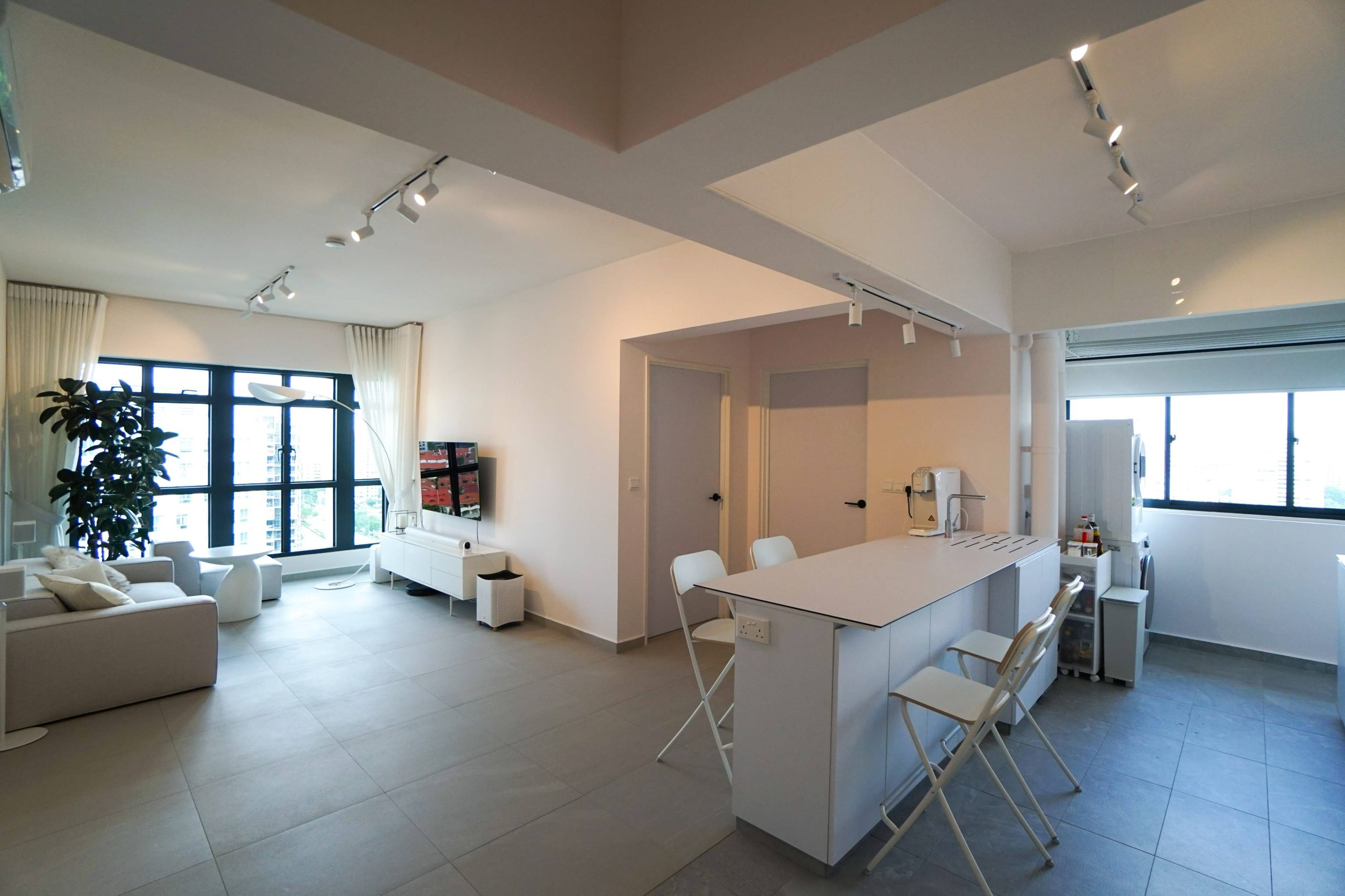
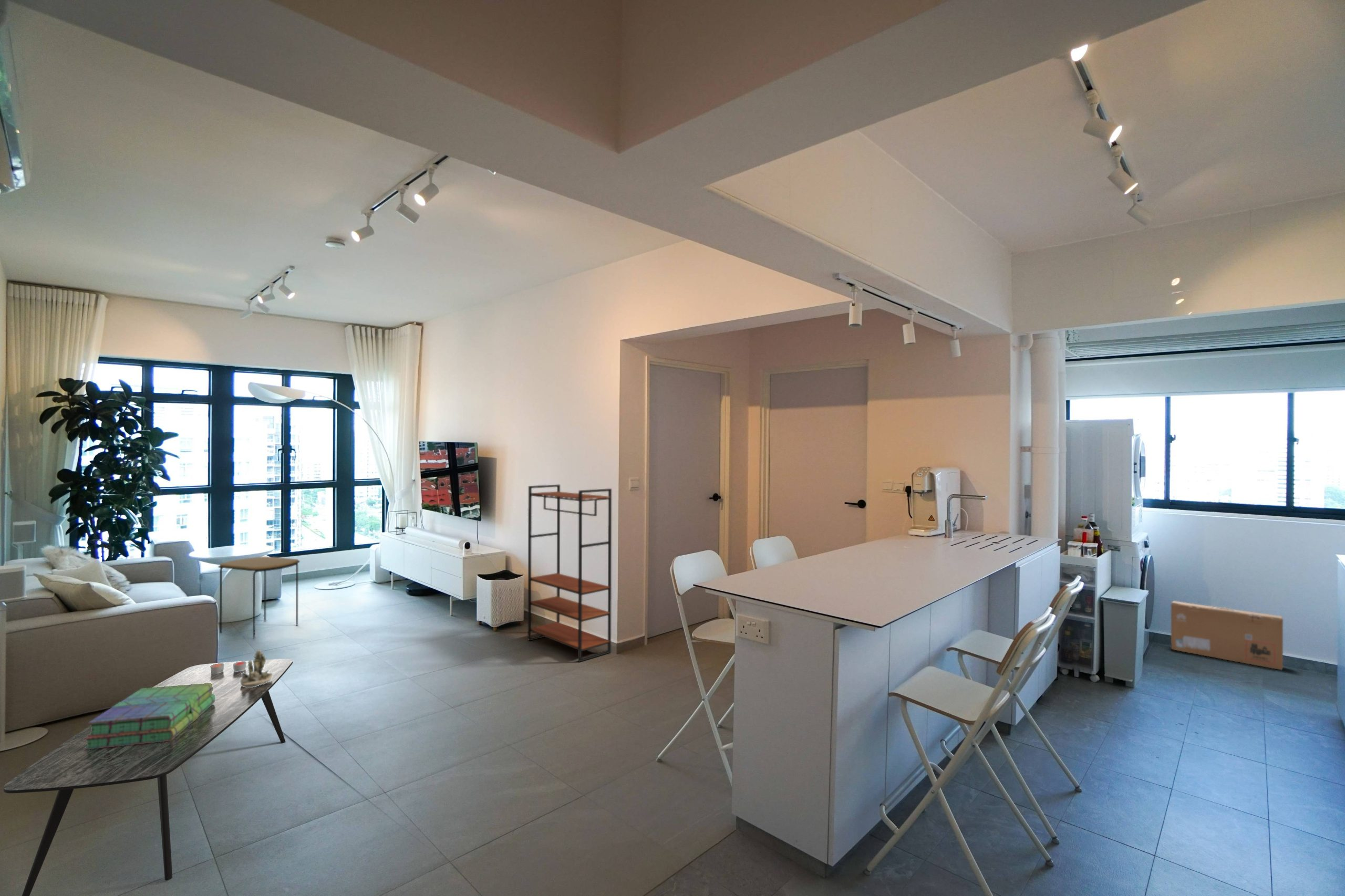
+ succulent planter [240,649,273,687]
+ side table [218,556,301,639]
+ coffee table [3,659,293,896]
+ cardboard box [1171,600,1284,670]
+ candle [210,661,246,674]
+ bookshelf [527,484,612,662]
+ stack of books [84,683,215,749]
